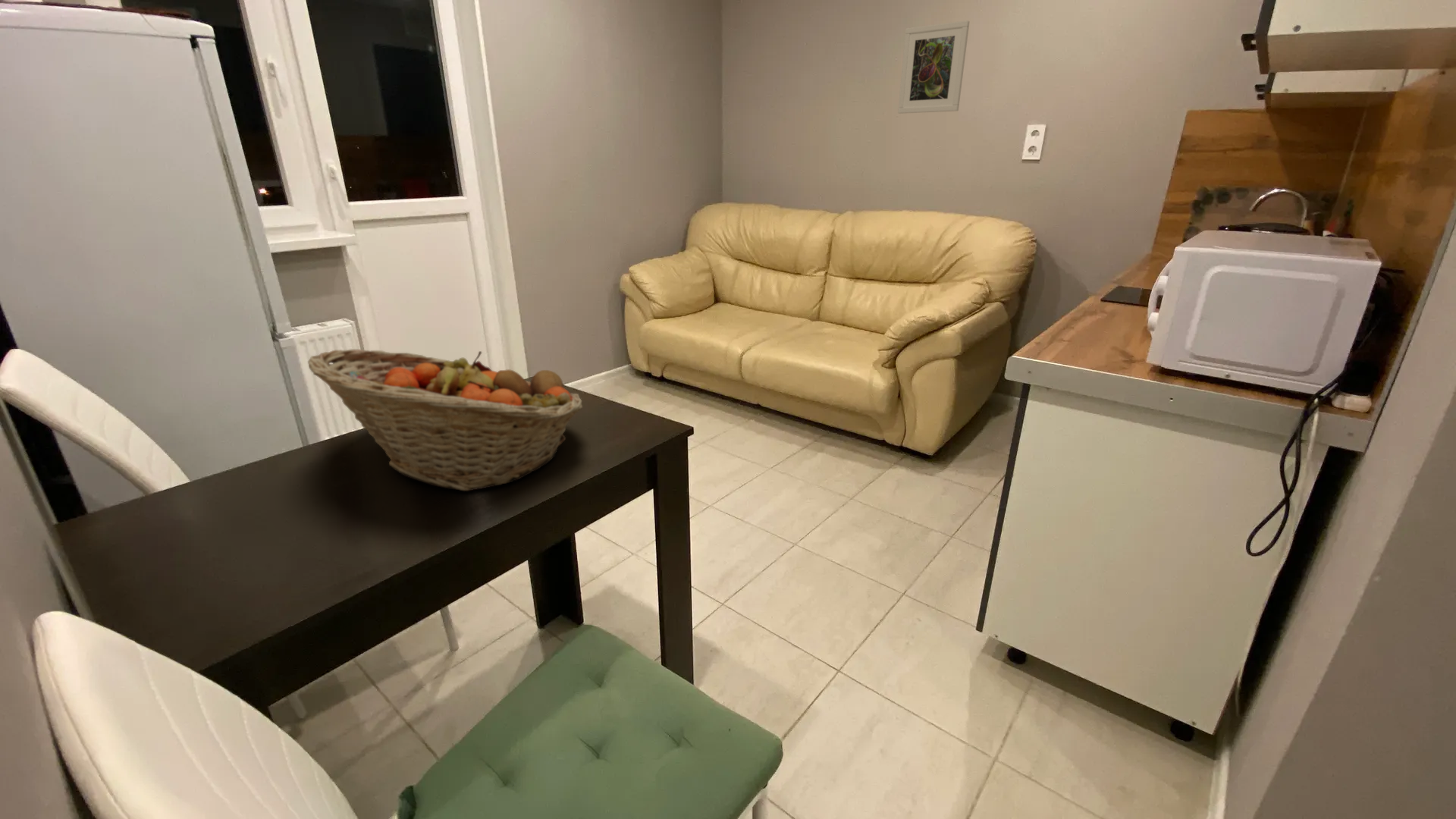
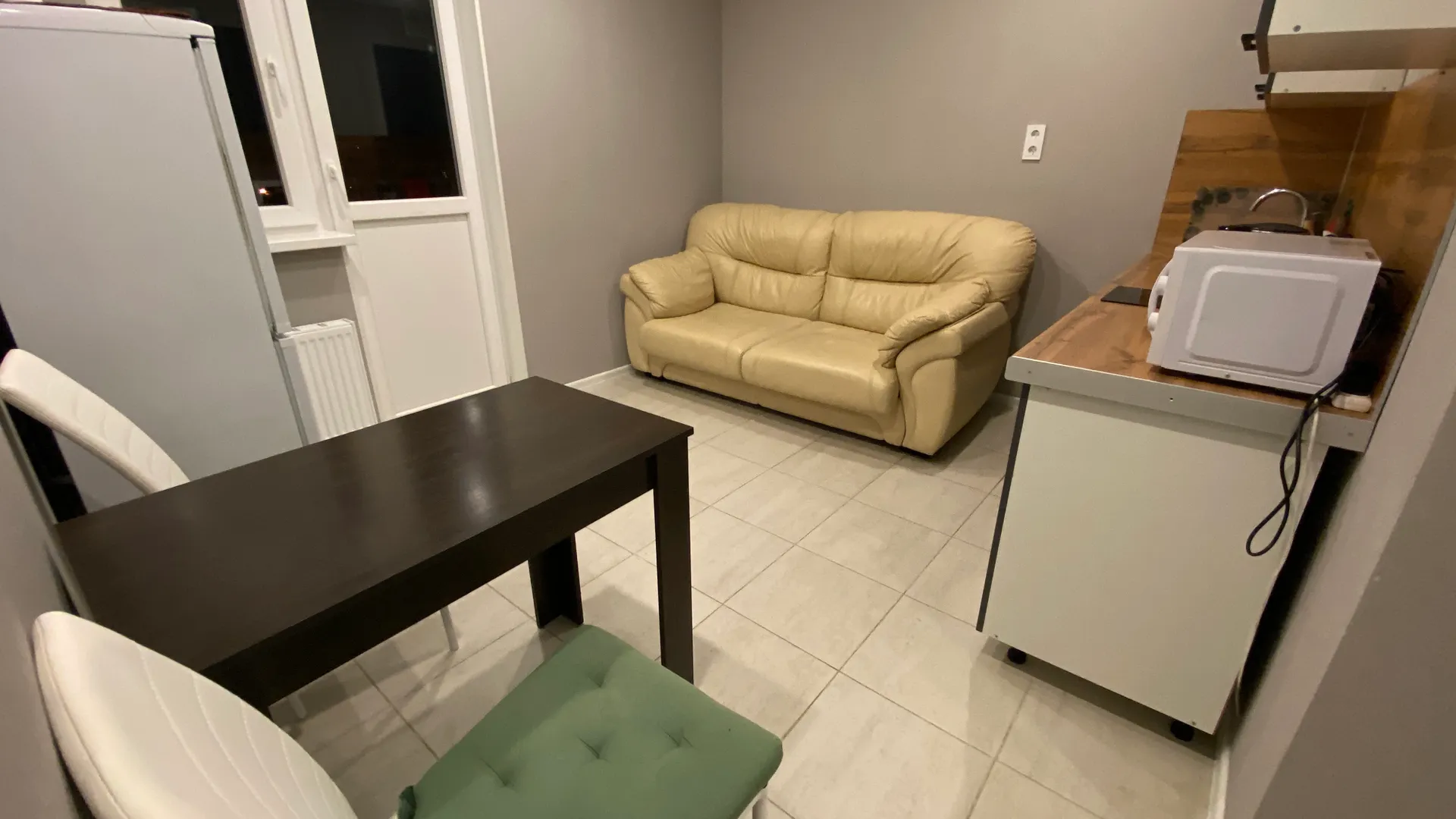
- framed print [897,20,970,115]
- fruit basket [307,348,584,491]
